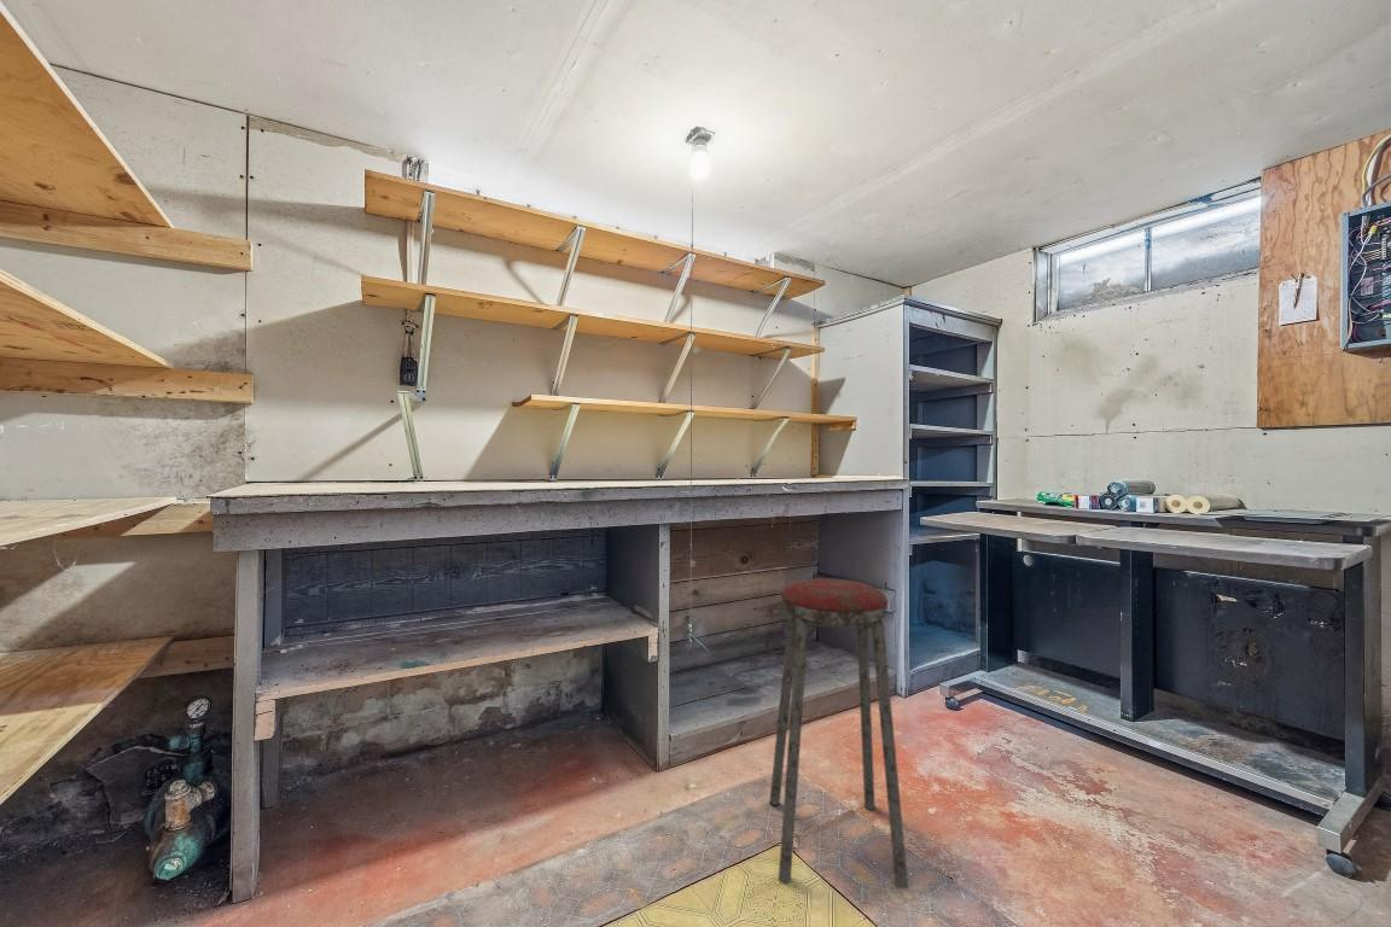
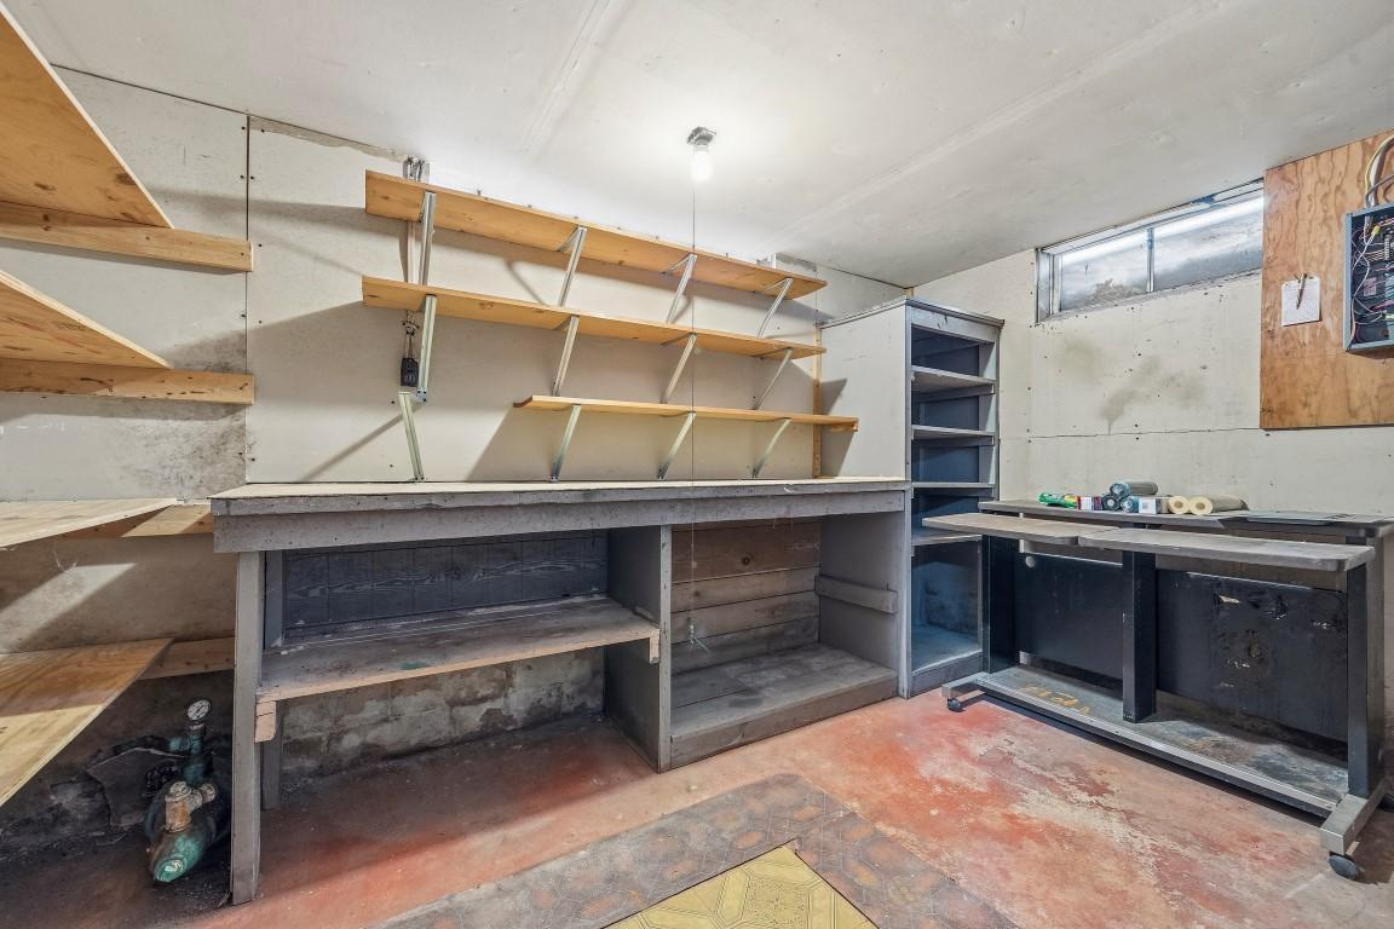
- music stool [769,577,909,891]
